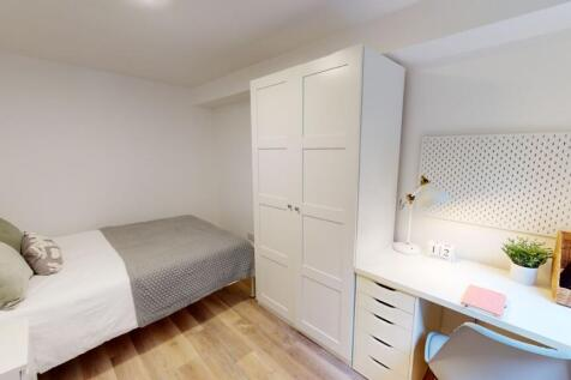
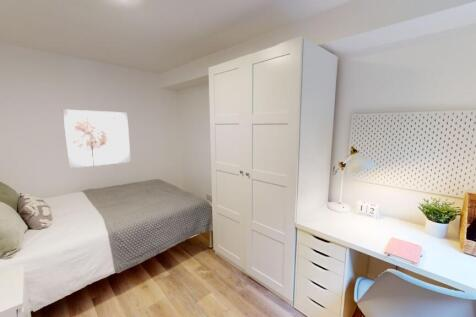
+ wall art [62,108,132,169]
